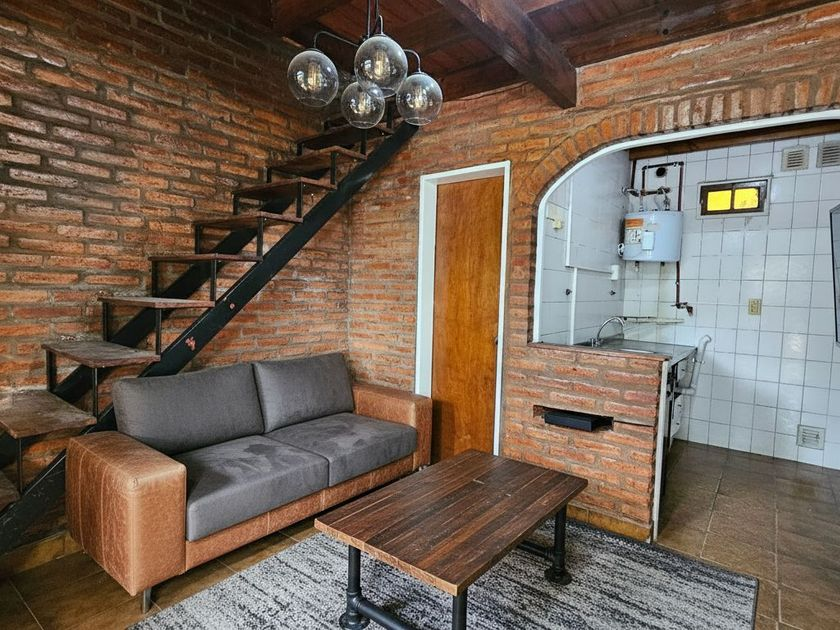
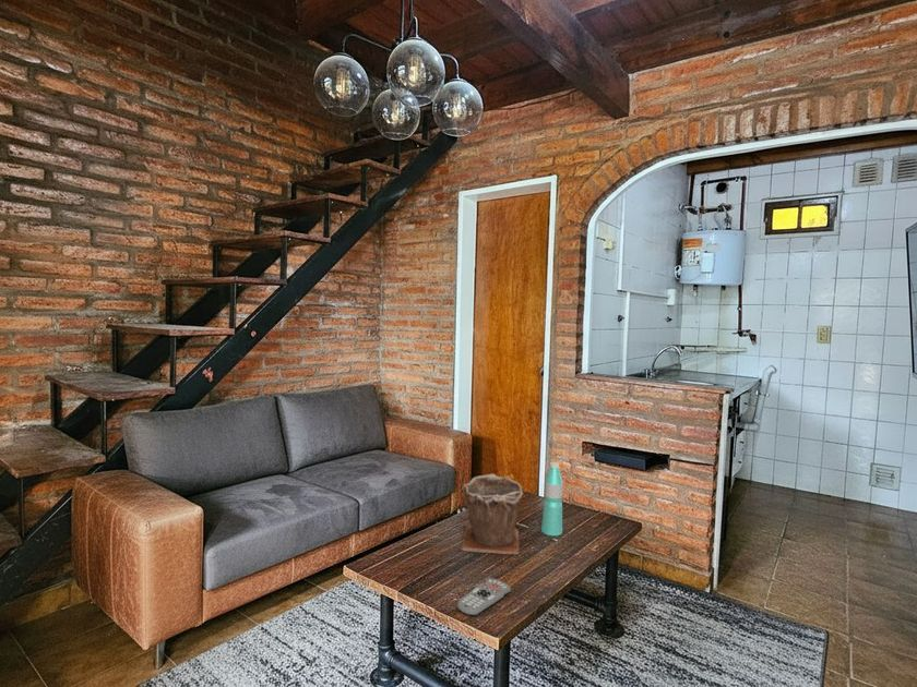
+ remote control [456,577,512,617]
+ water bottle [540,461,564,537]
+ plant pot [460,473,524,555]
